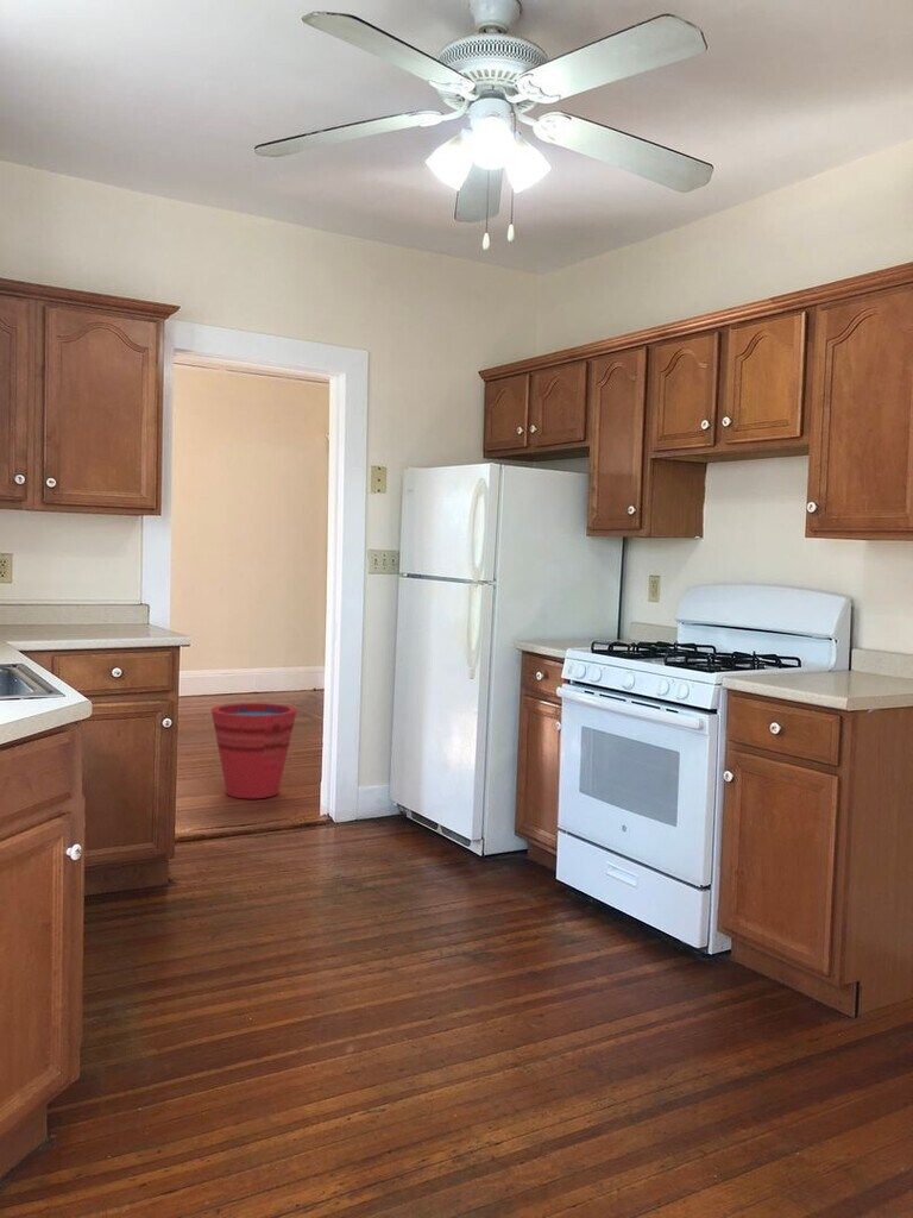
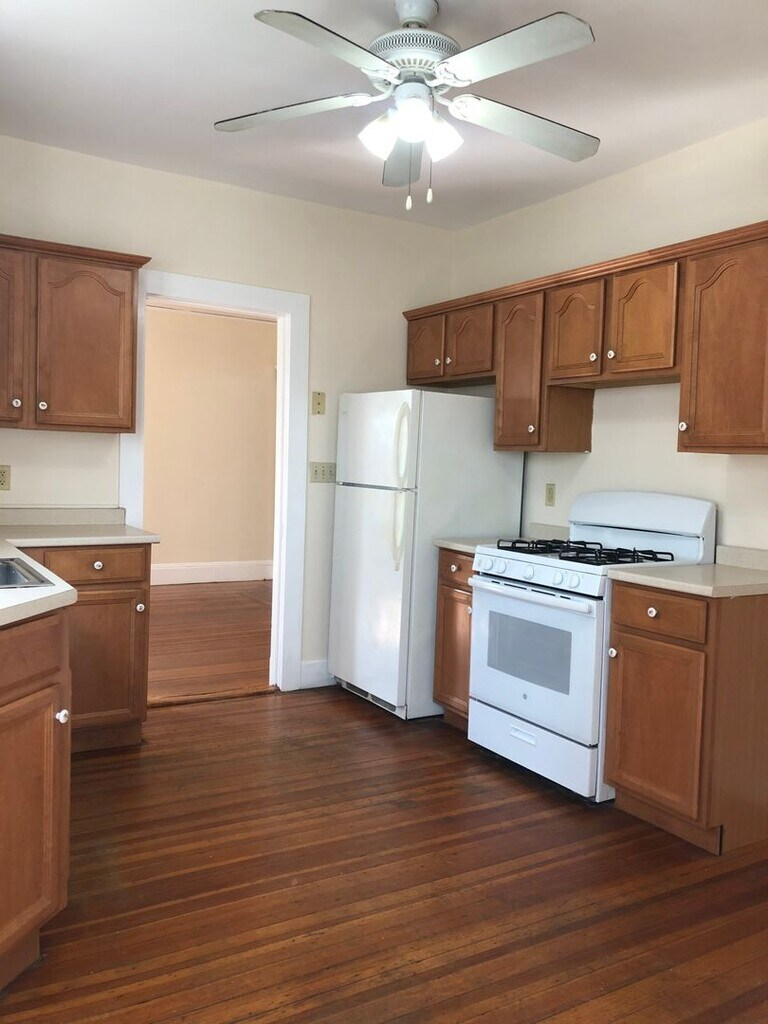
- bucket [210,702,298,799]
